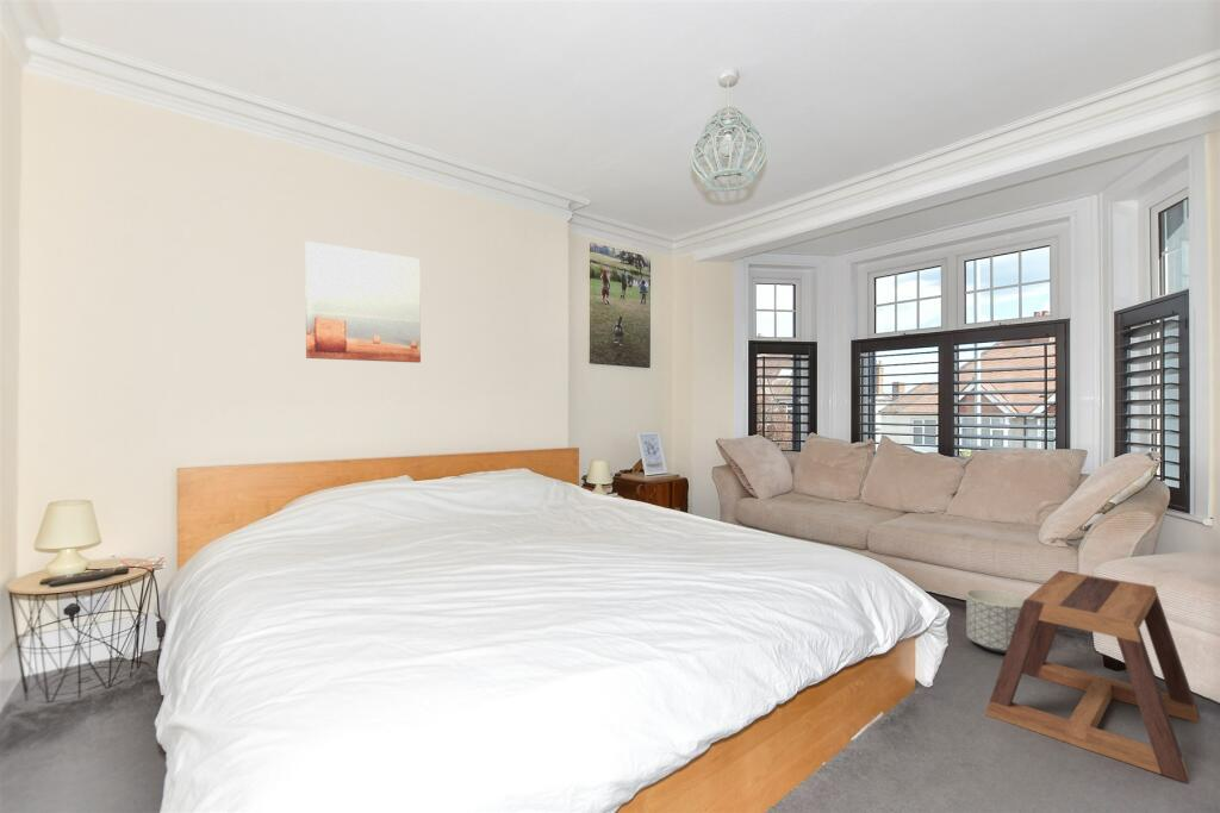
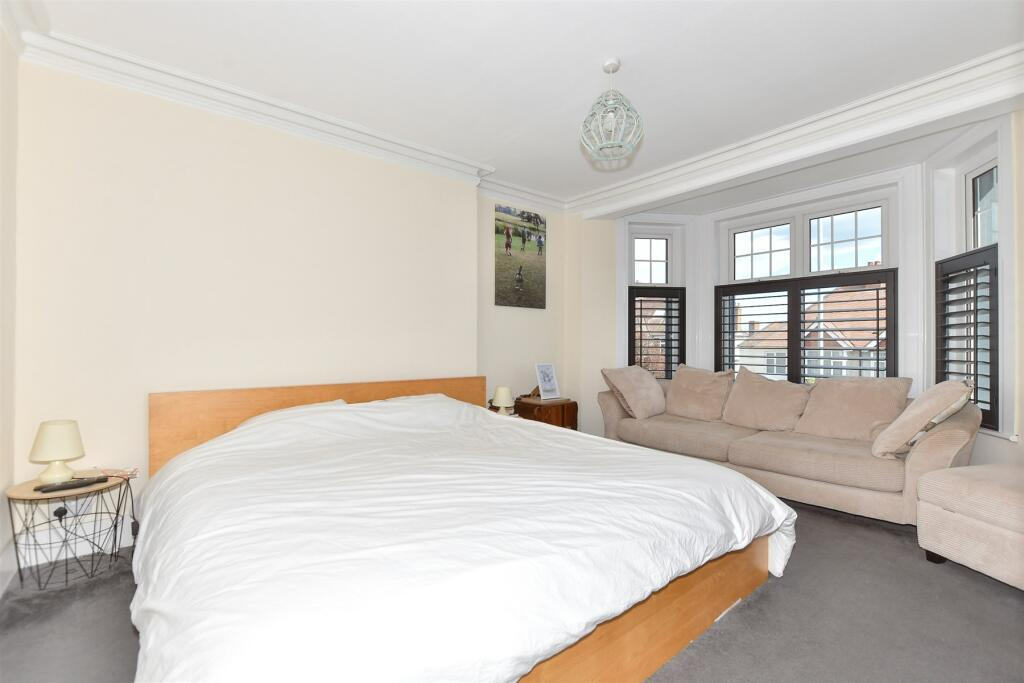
- stool [984,569,1201,784]
- wall art [304,240,422,364]
- planter [965,588,1027,655]
